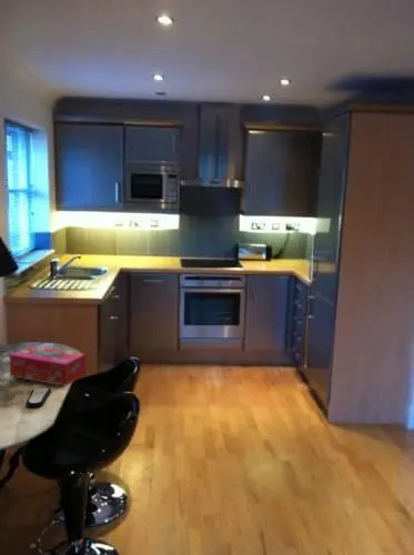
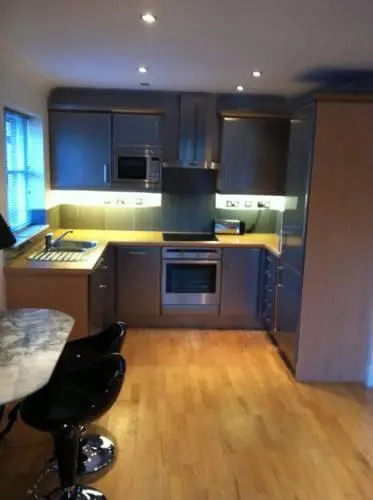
- remote control [26,386,52,408]
- tissue box [8,344,87,387]
